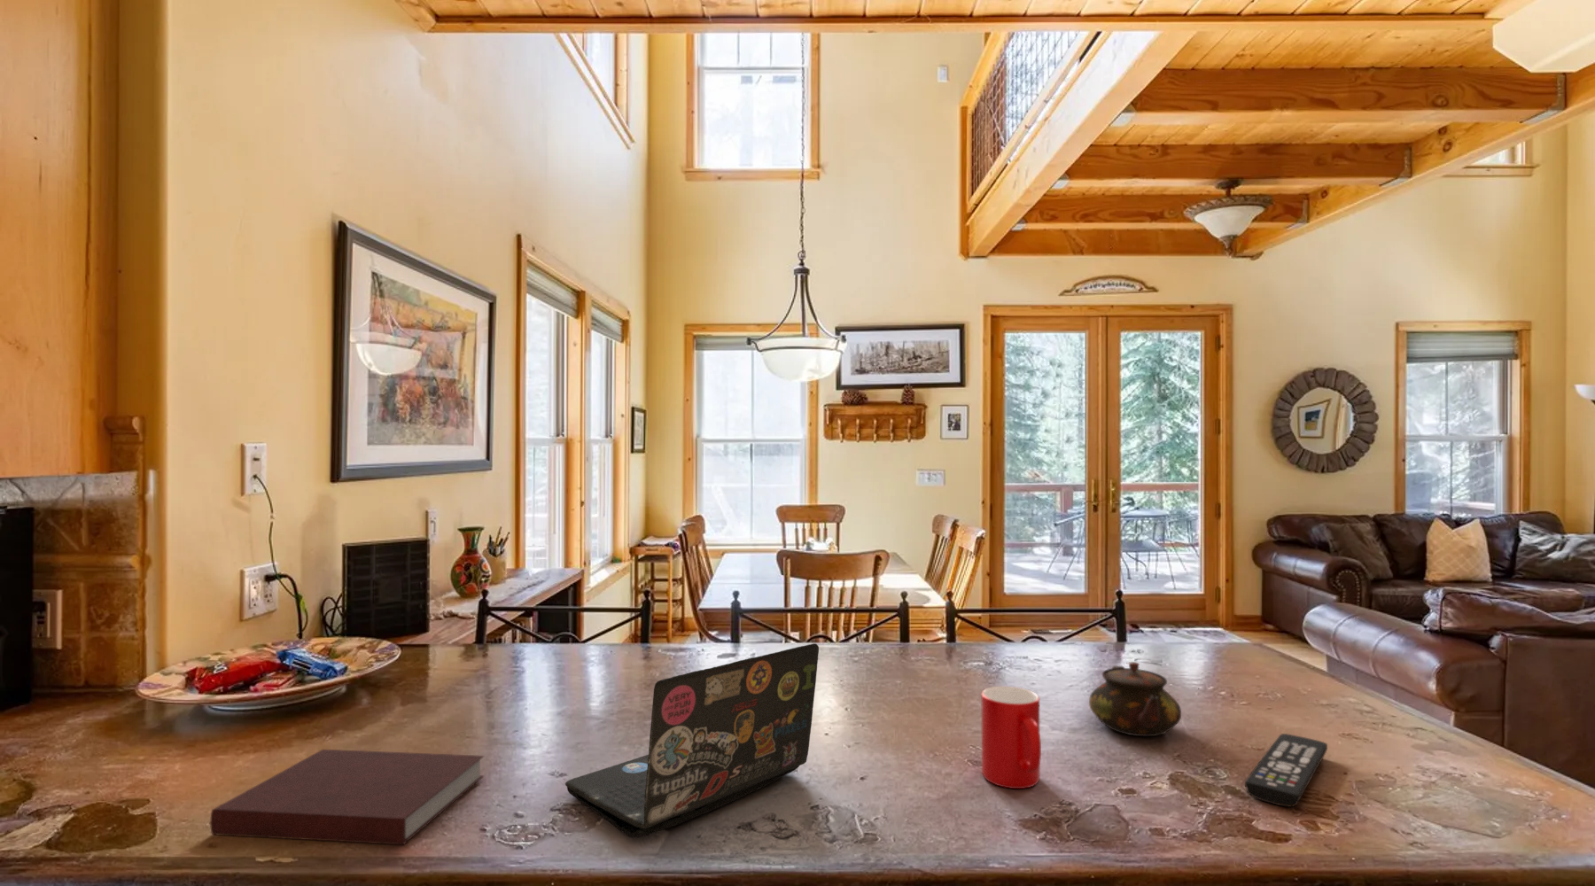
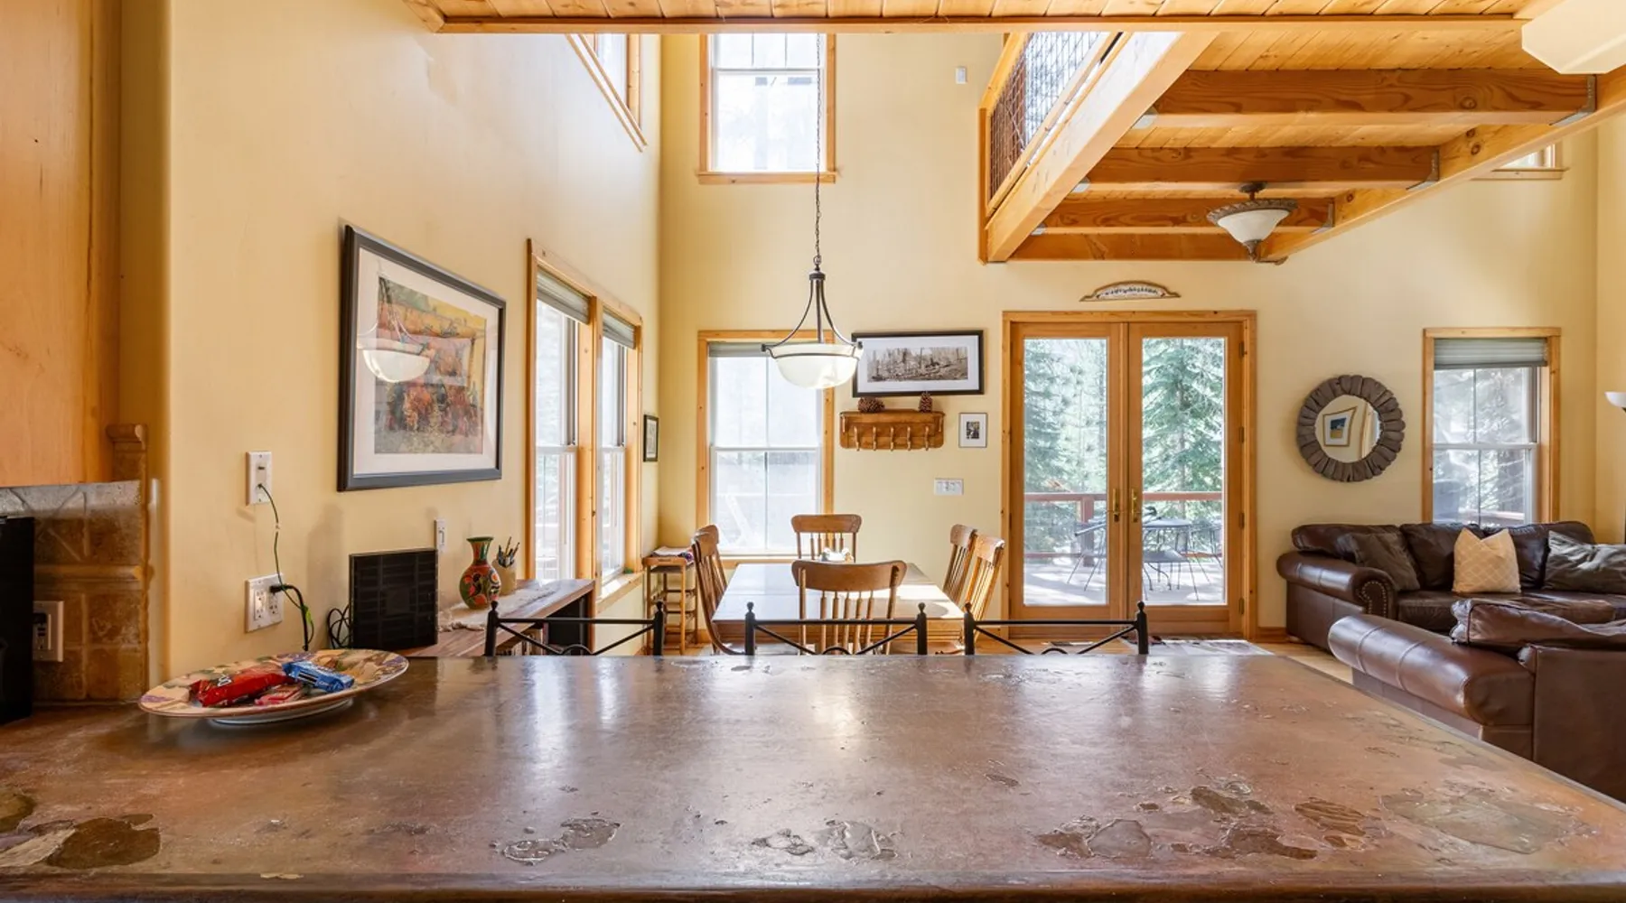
- laptop [564,643,819,839]
- cup [981,685,1042,789]
- remote control [1244,733,1329,809]
- notebook [209,749,484,846]
- teapot [1088,661,1183,738]
